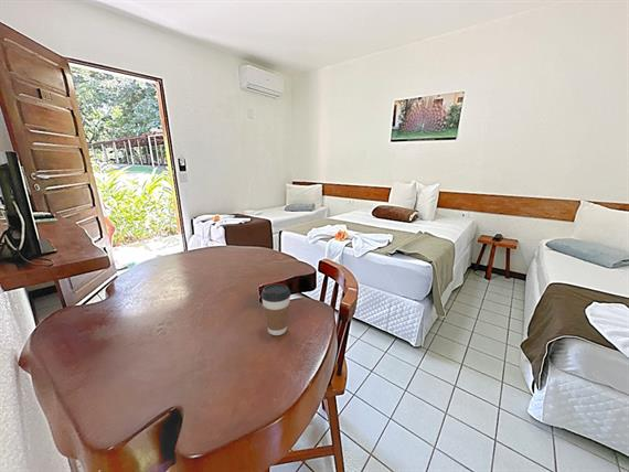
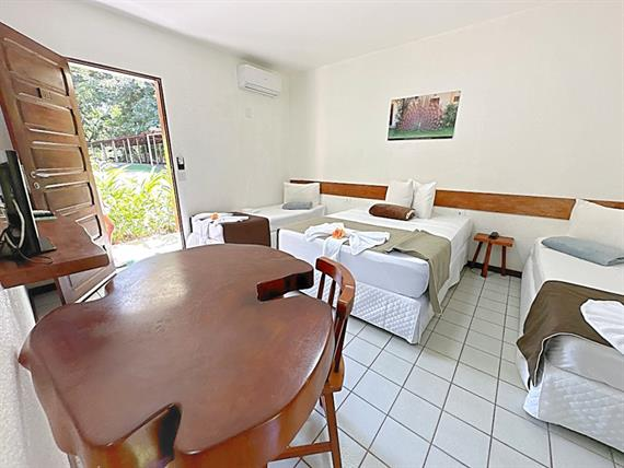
- coffee cup [260,283,292,336]
